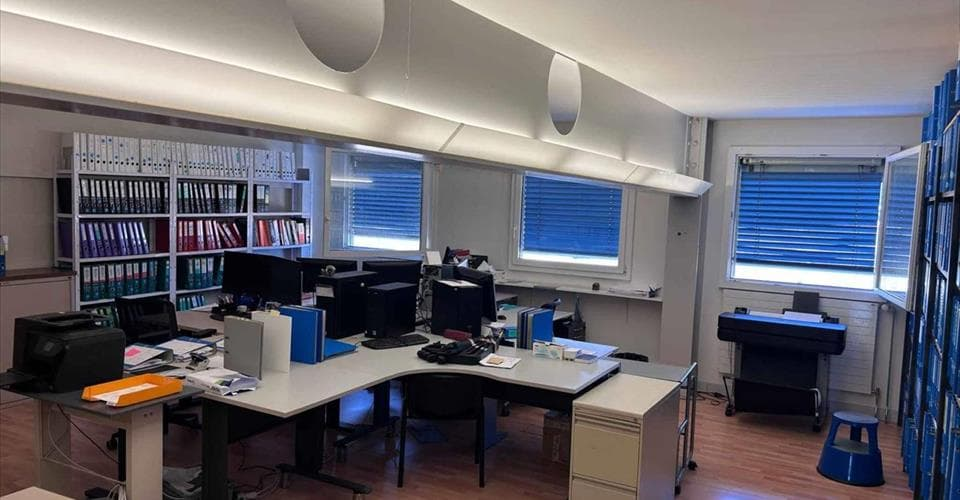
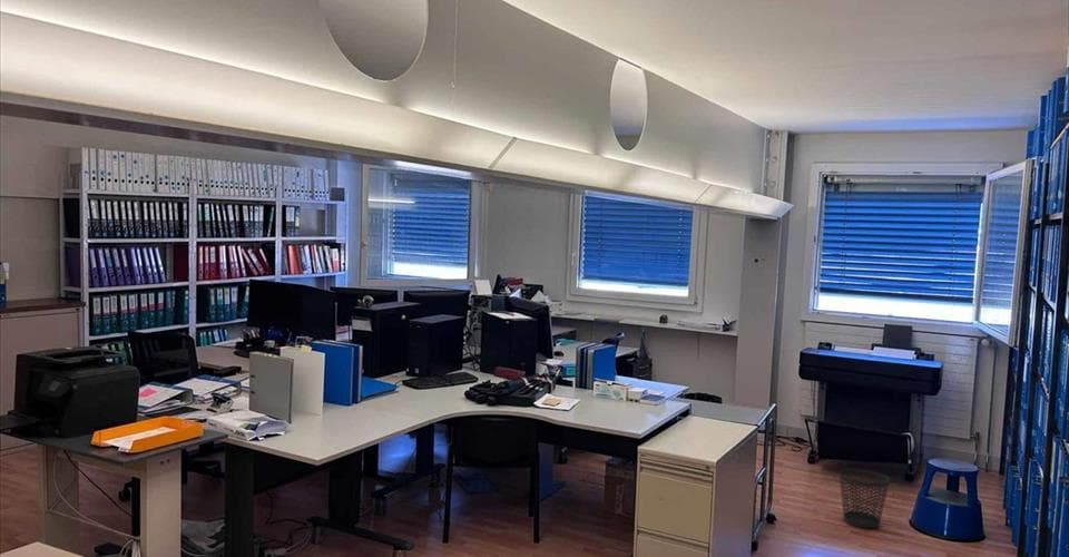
+ wastebasket [837,467,891,529]
